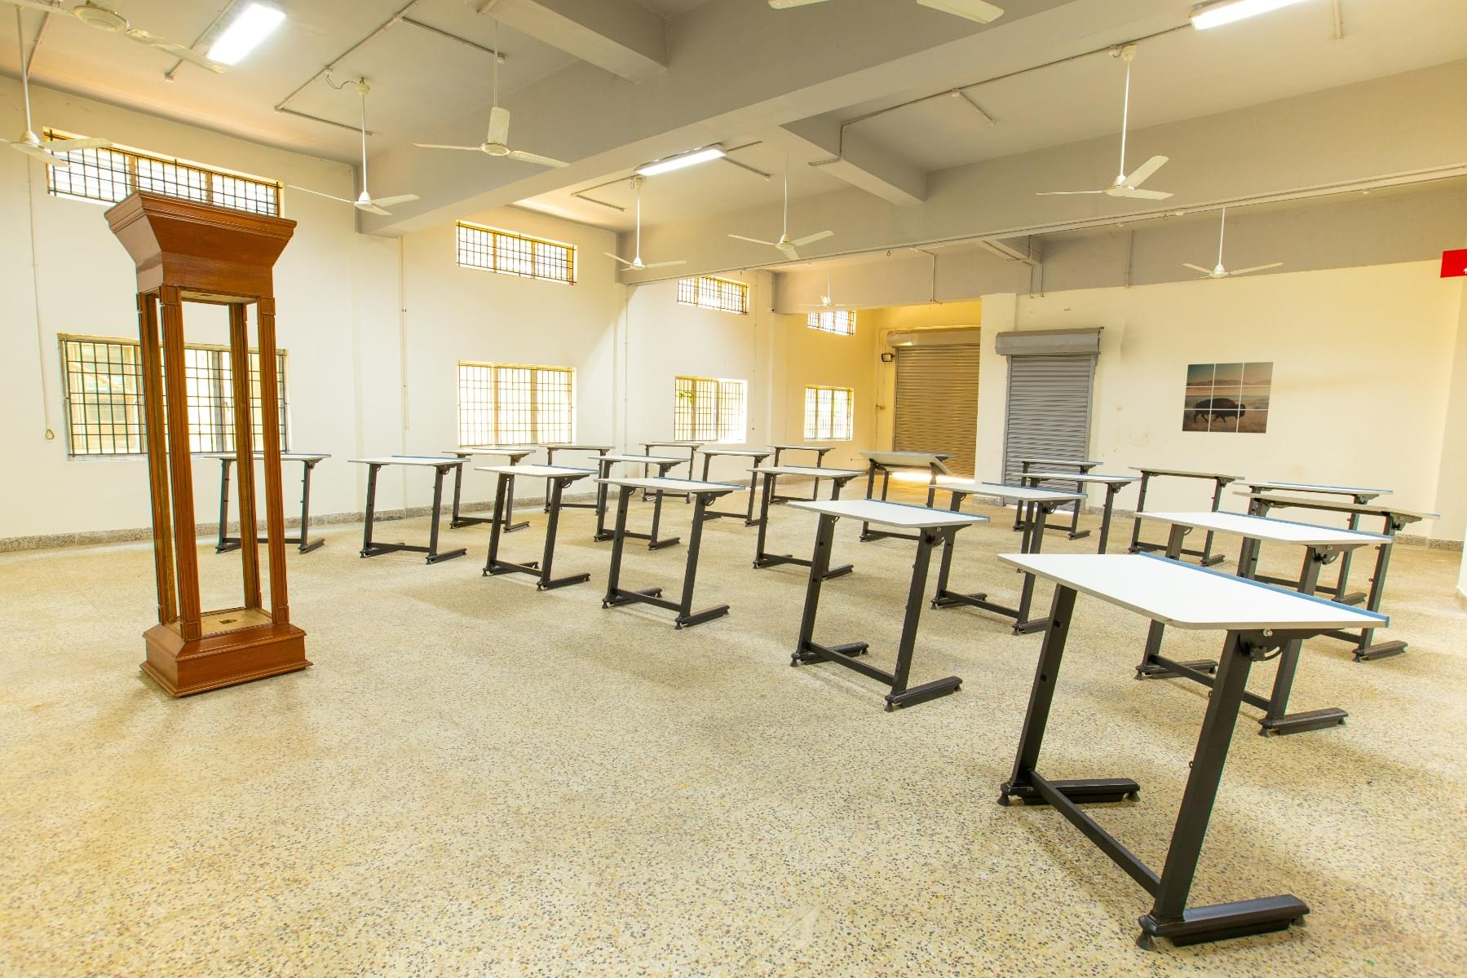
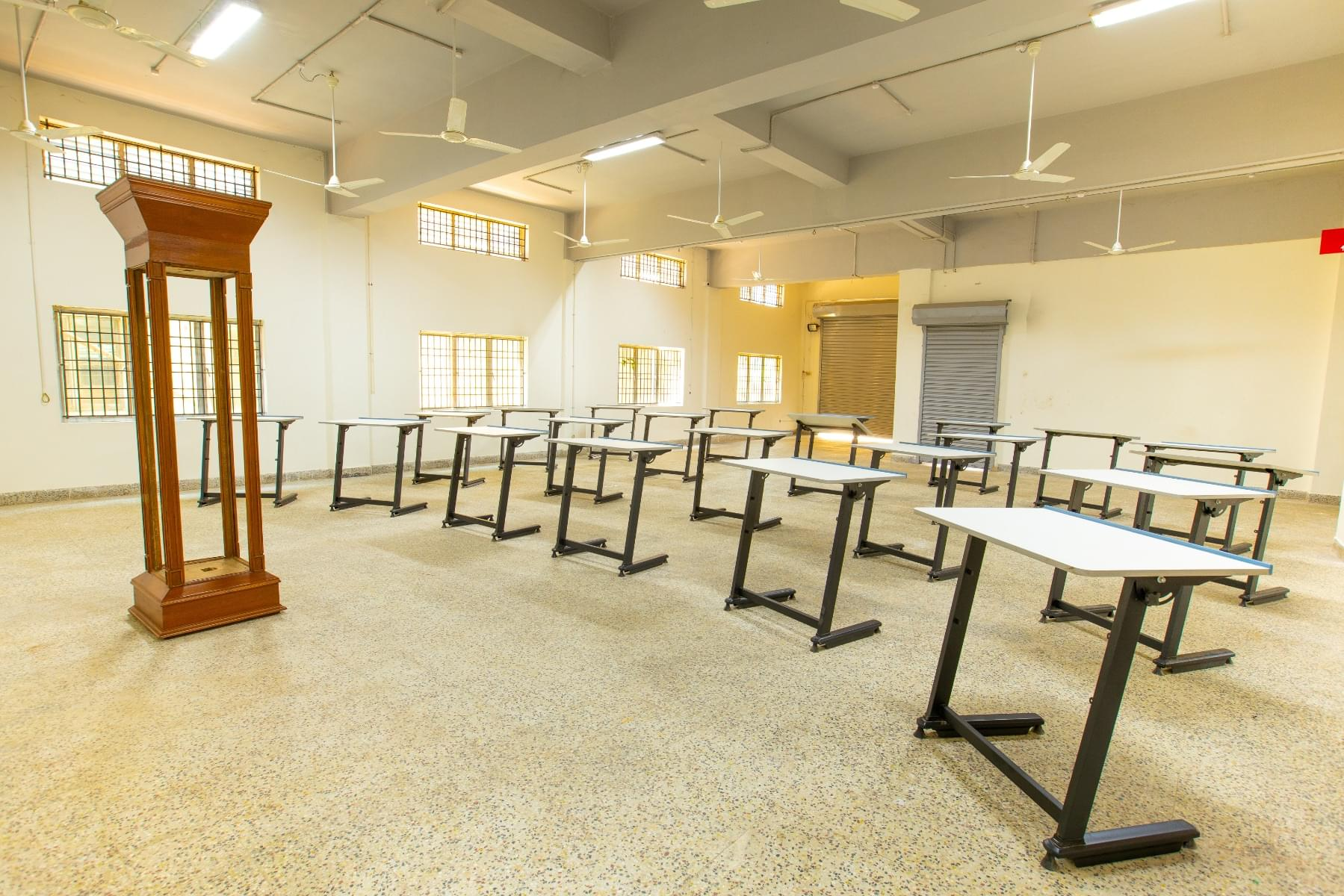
- wall art [1182,361,1274,434]
